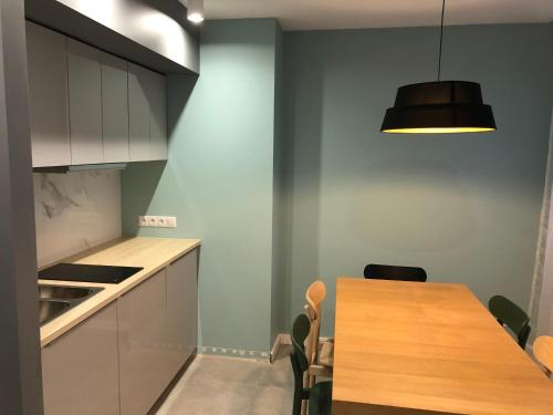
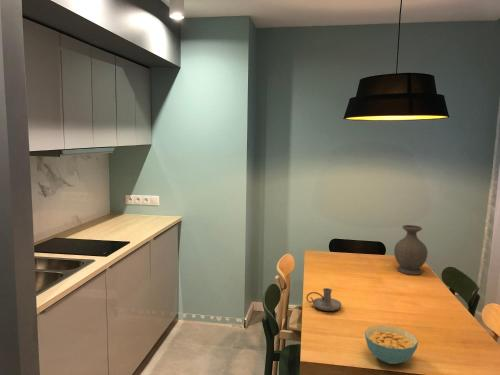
+ vase [393,224,429,276]
+ candle holder [305,287,342,312]
+ cereal bowl [364,325,419,365]
